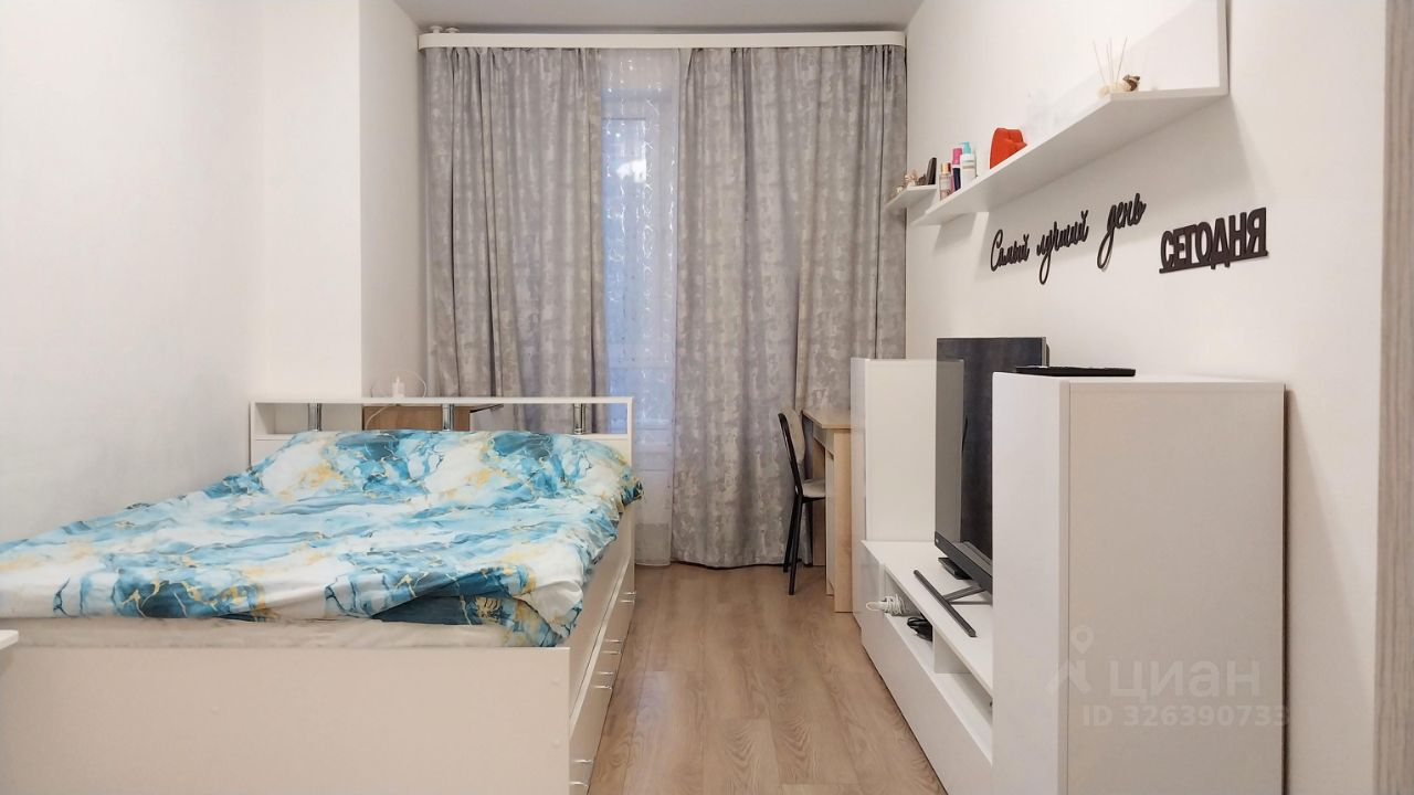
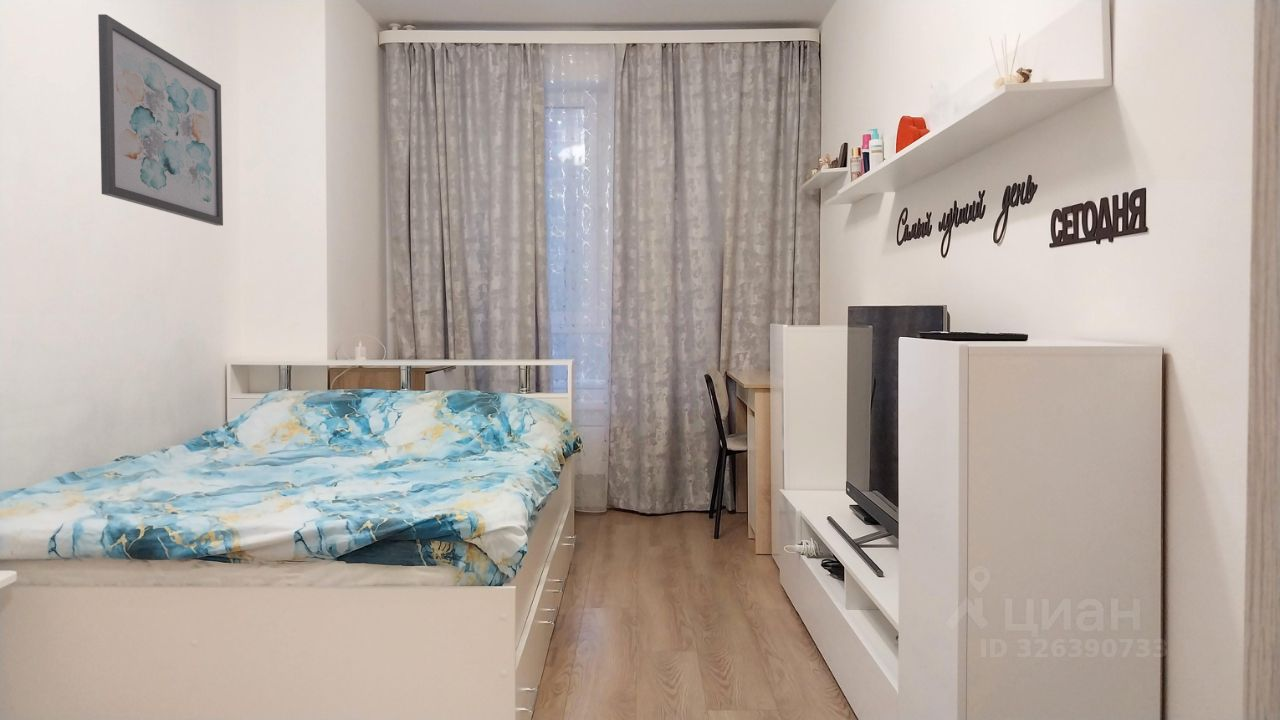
+ wall art [97,13,224,227]
